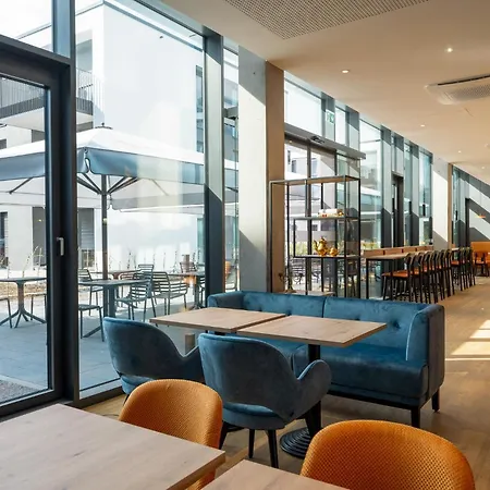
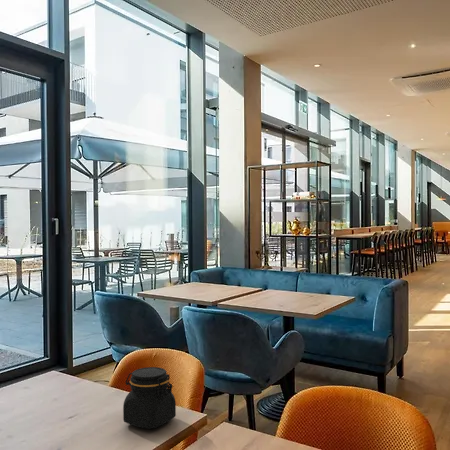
+ jar [122,366,177,430]
